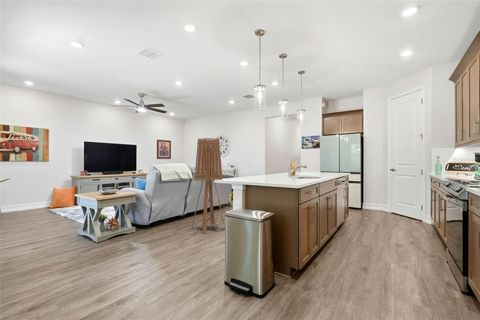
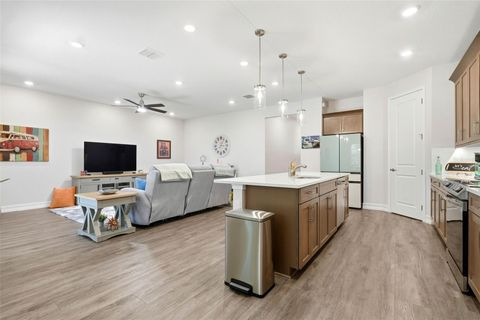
- floor lamp [191,137,226,235]
